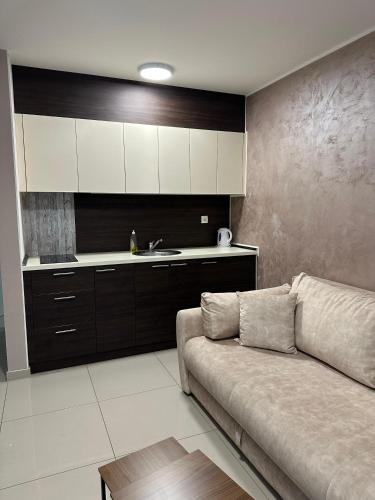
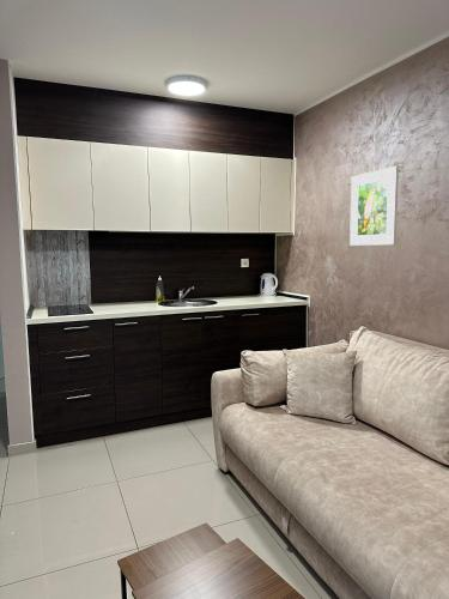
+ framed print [348,164,400,247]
